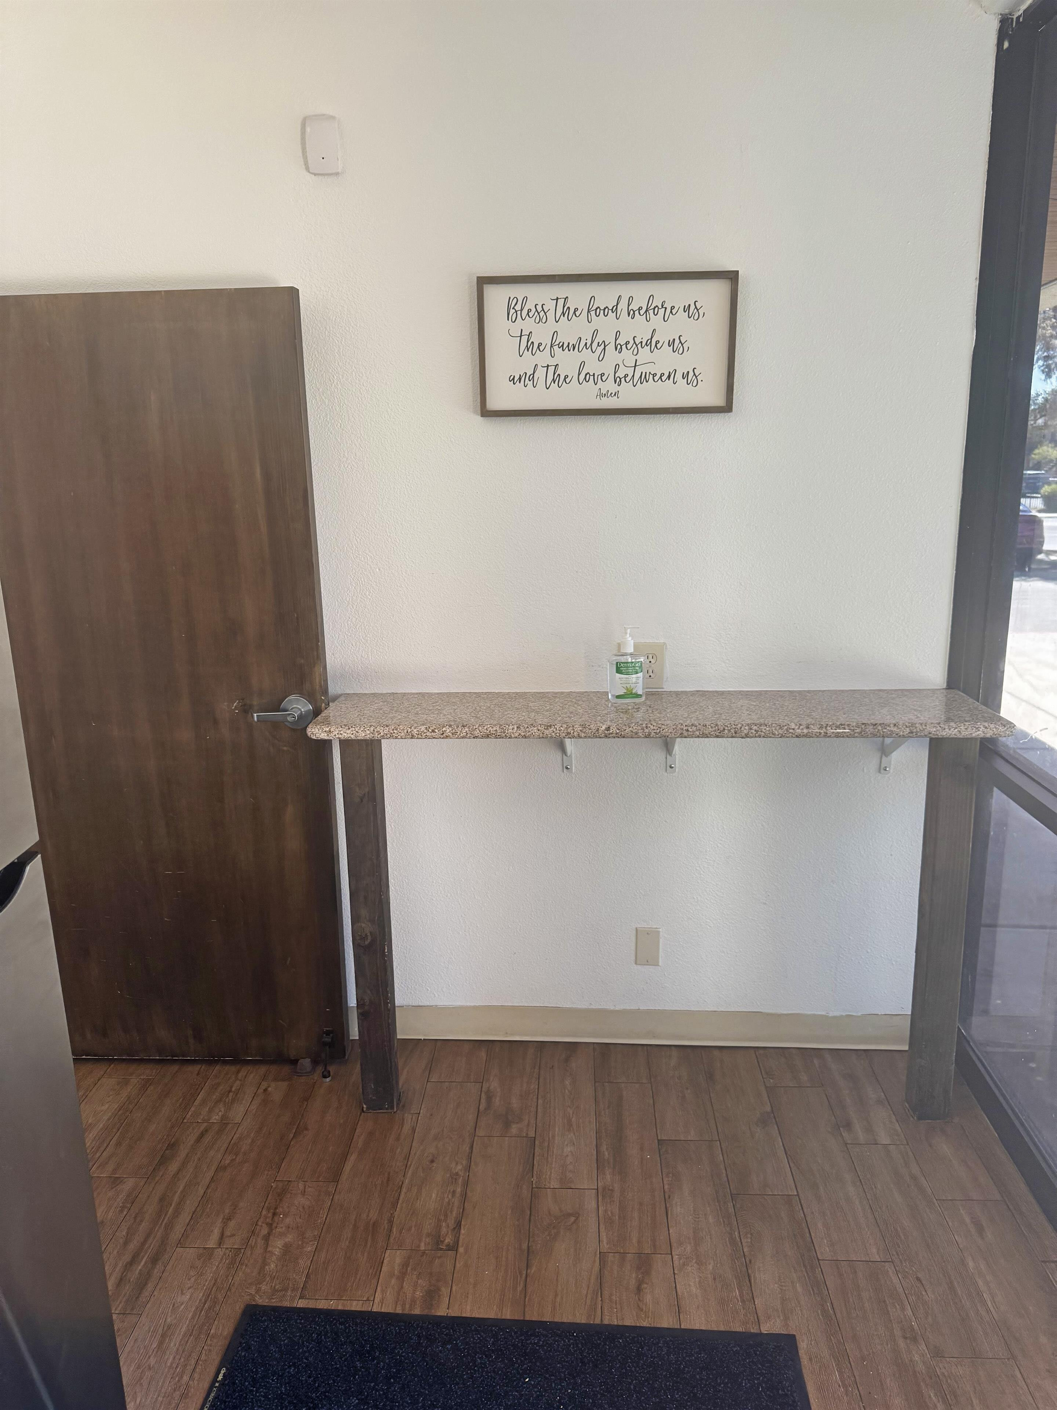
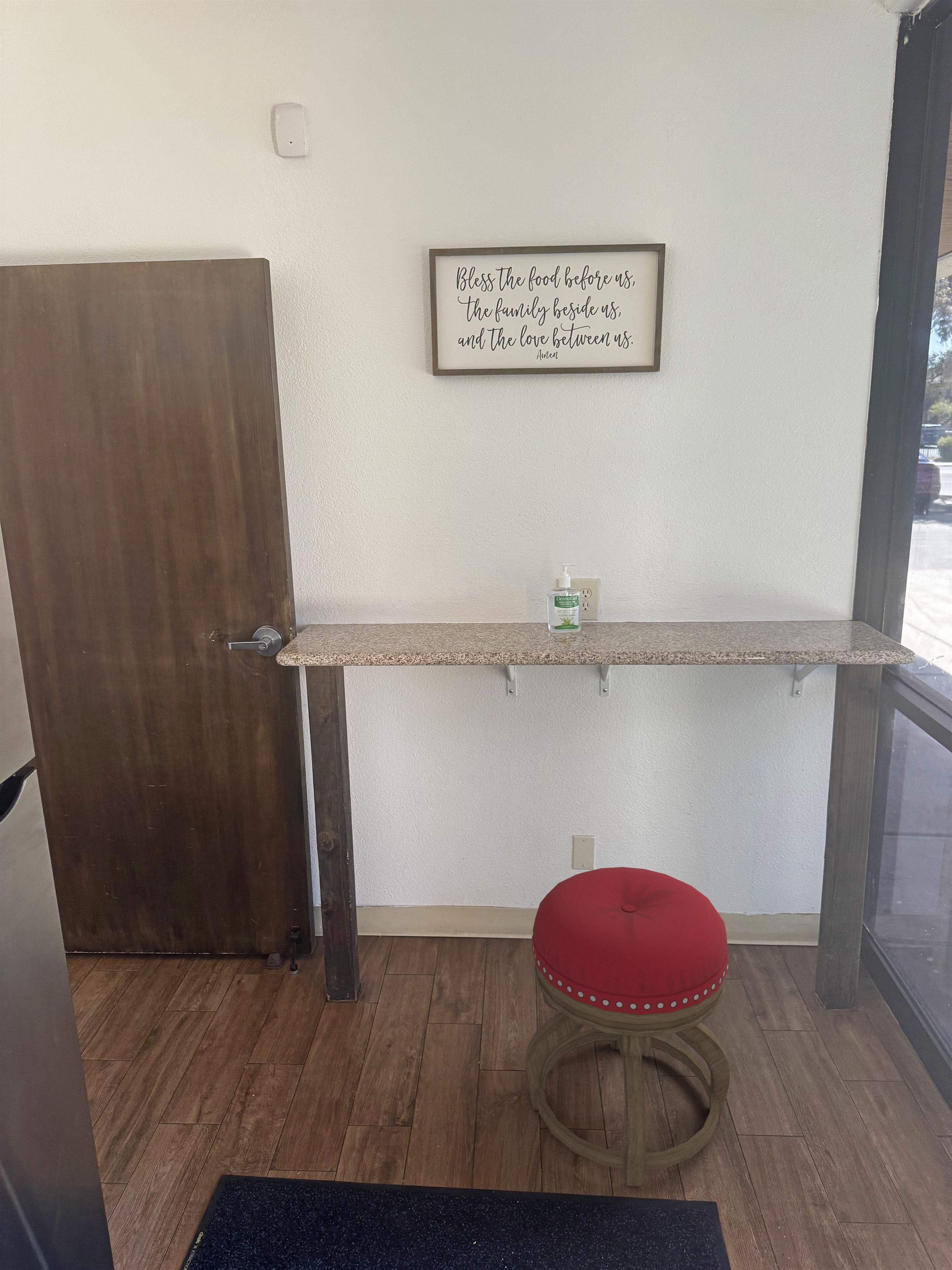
+ stool [525,867,730,1187]
